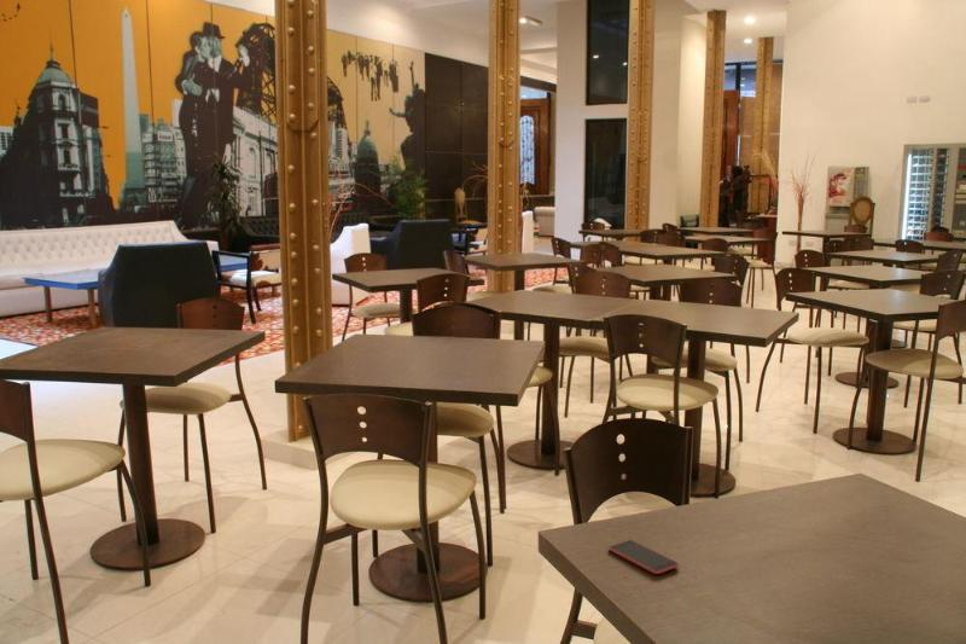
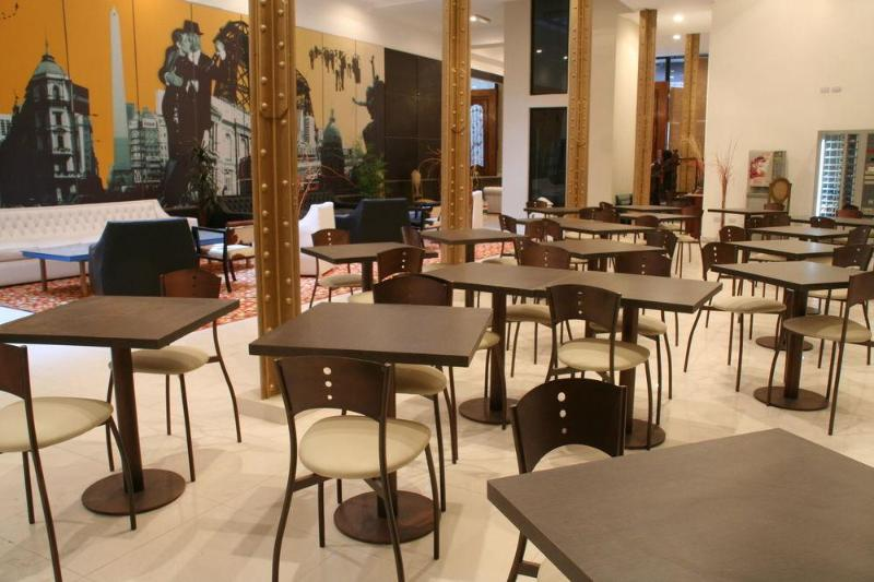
- smartphone [607,539,680,575]
